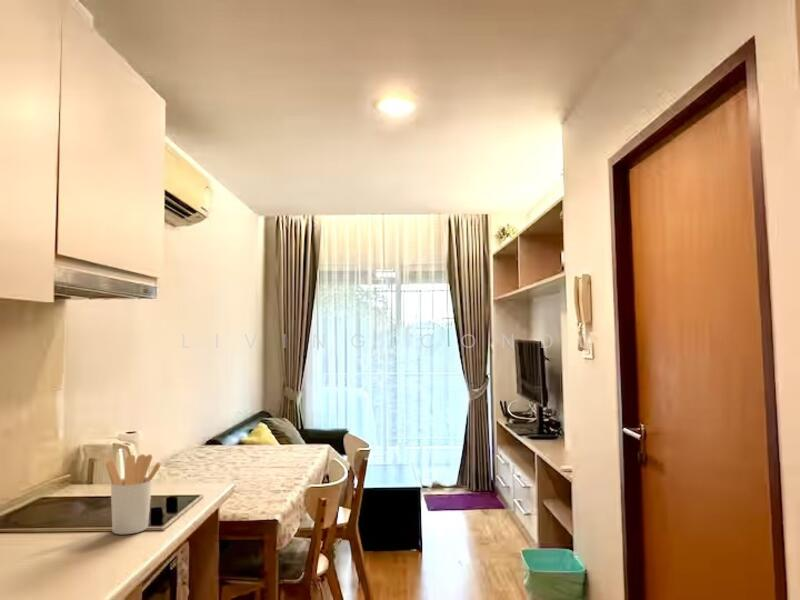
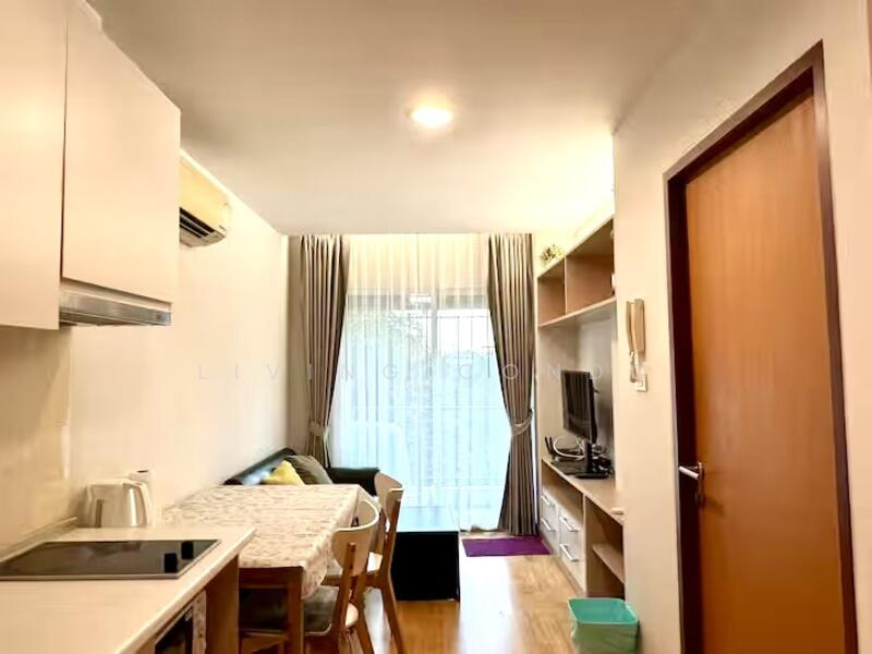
- utensil holder [105,453,162,535]
